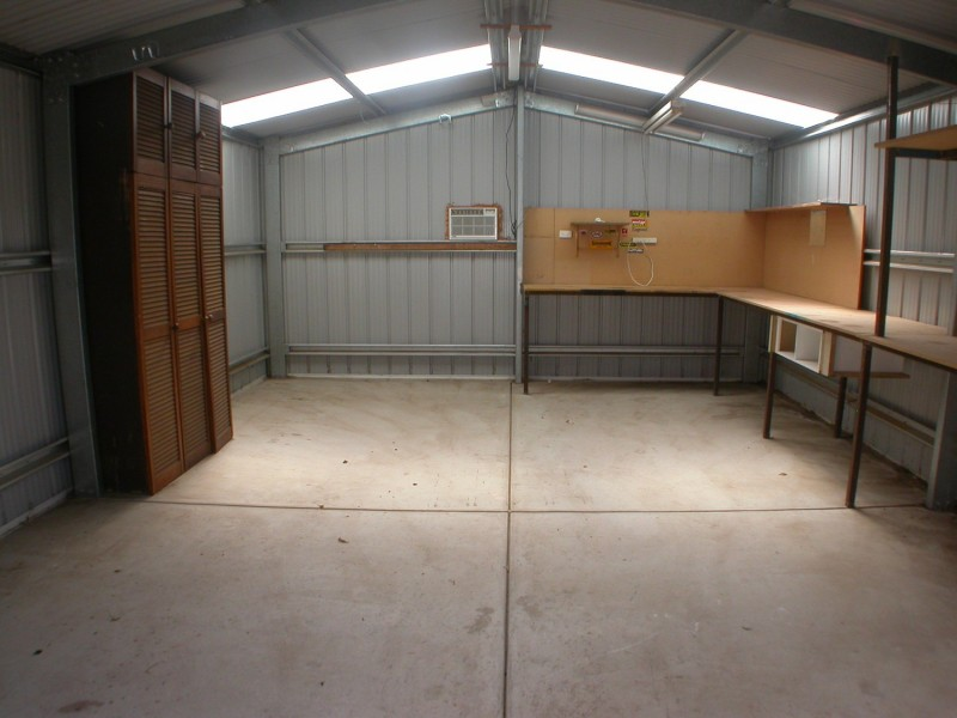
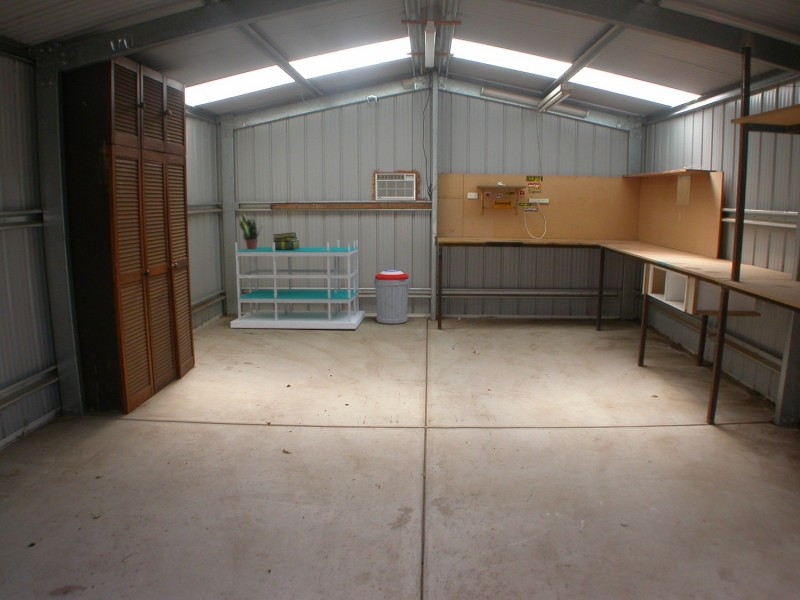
+ trash can [373,269,411,325]
+ potted plant [238,212,264,250]
+ stack of books [272,231,301,250]
+ shelving unit [230,239,366,330]
